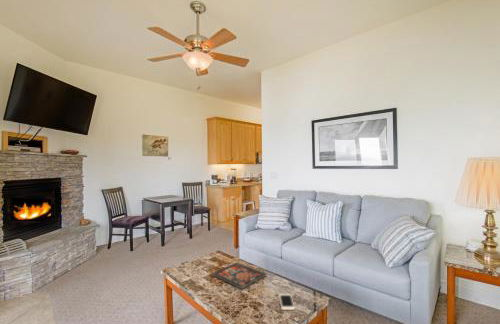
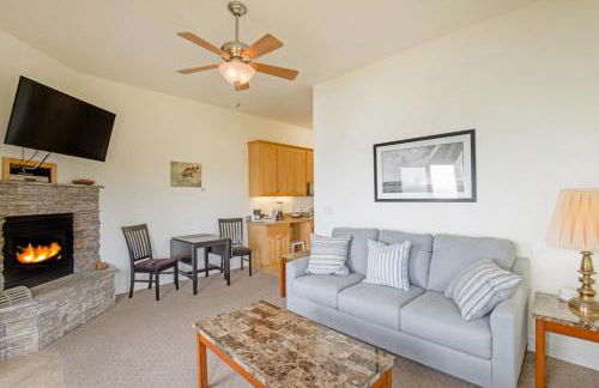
- board game [211,261,268,290]
- cell phone [278,293,296,311]
